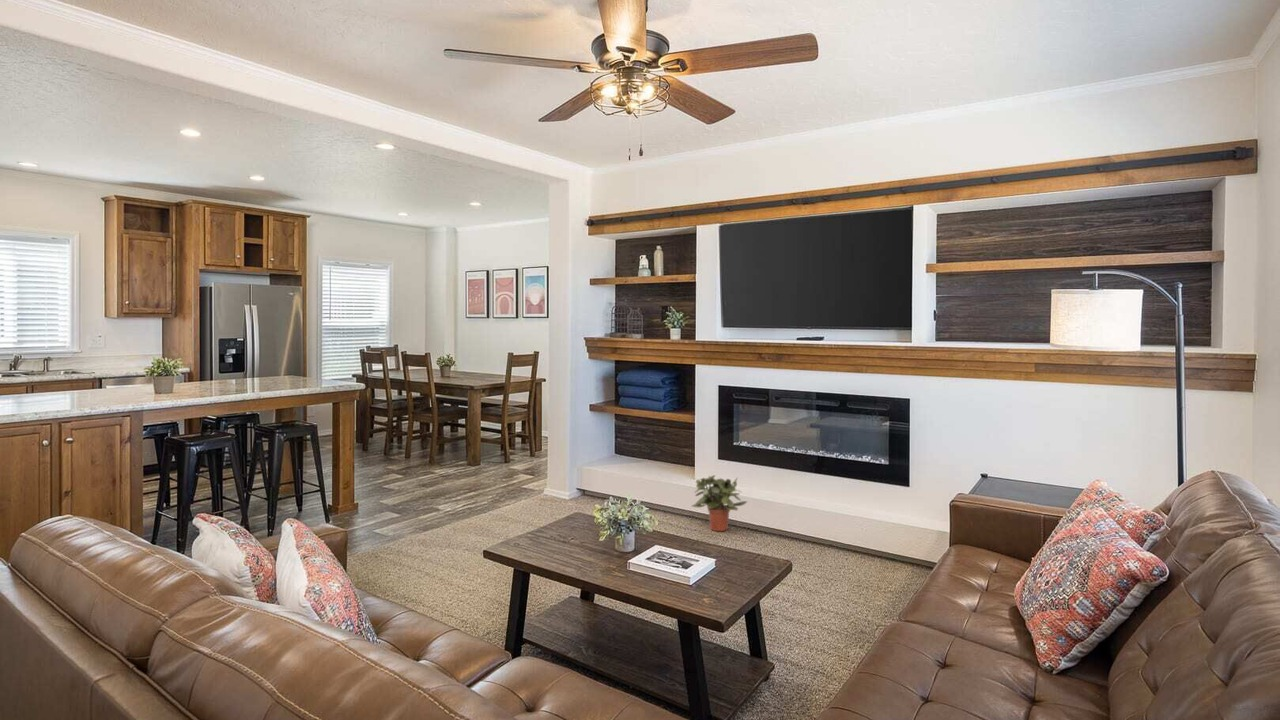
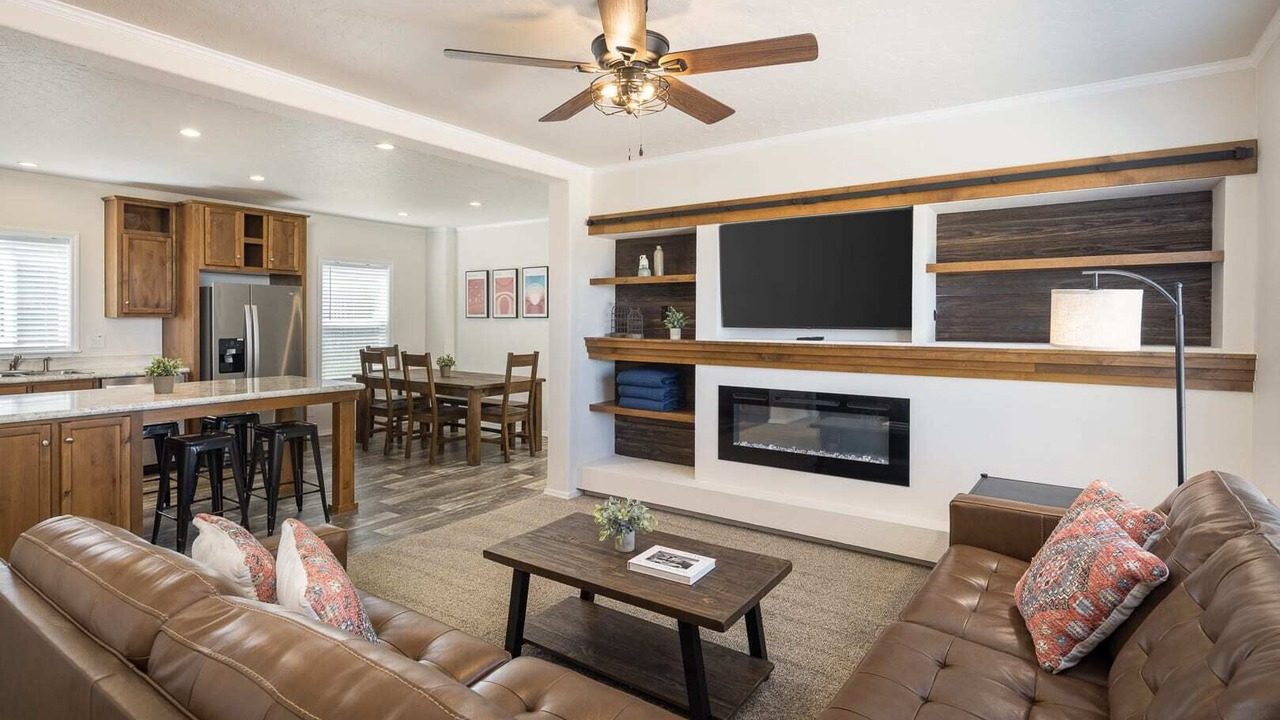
- potted plant [691,474,748,532]
